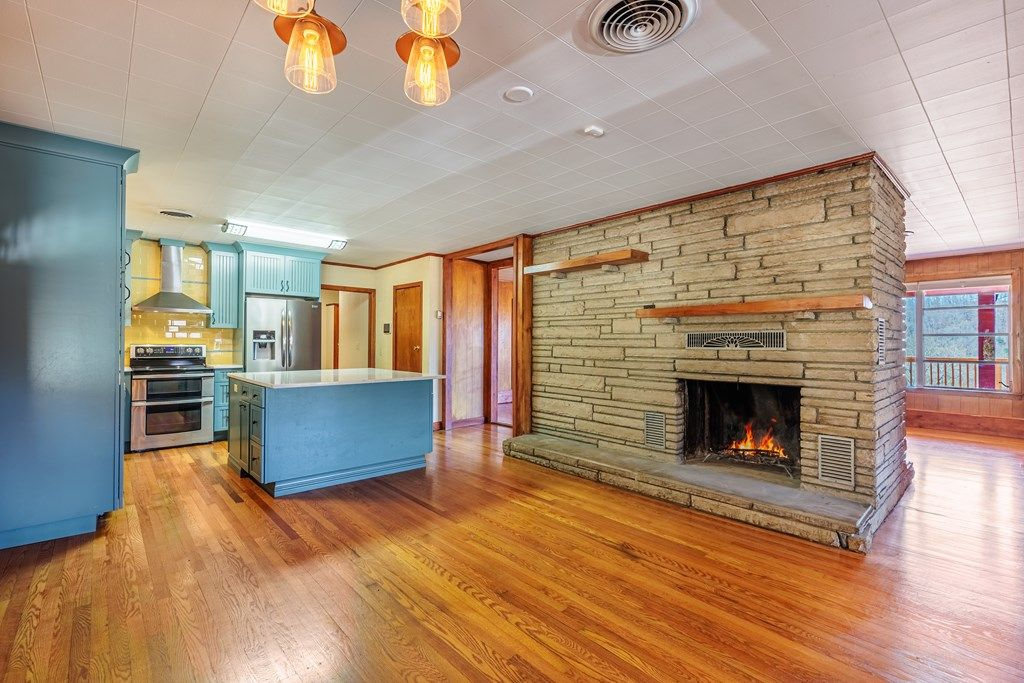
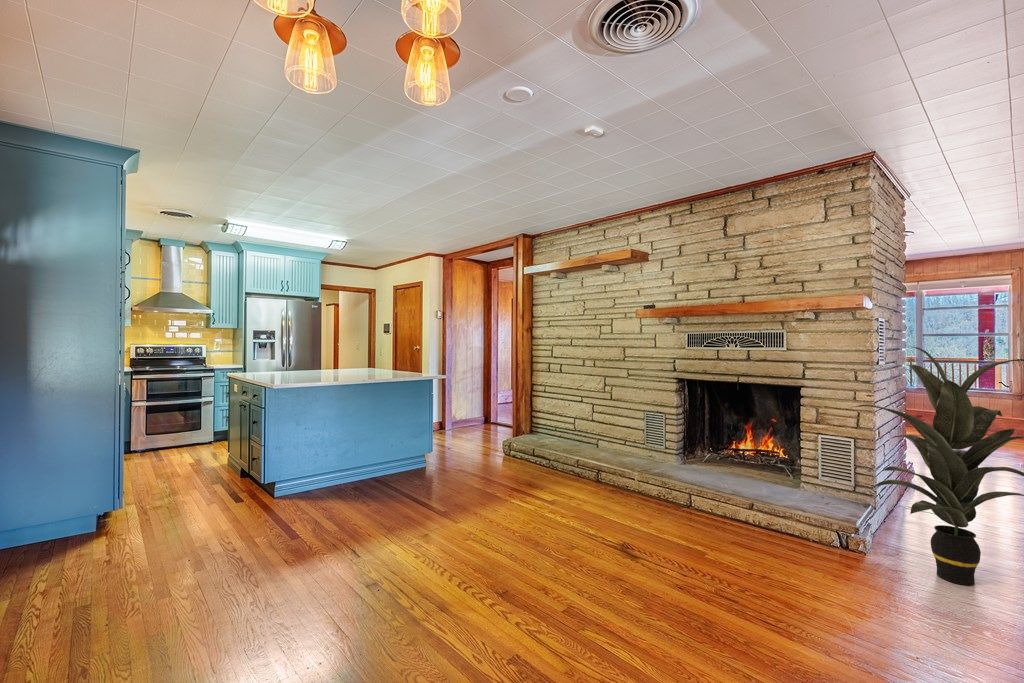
+ indoor plant [853,346,1024,586]
